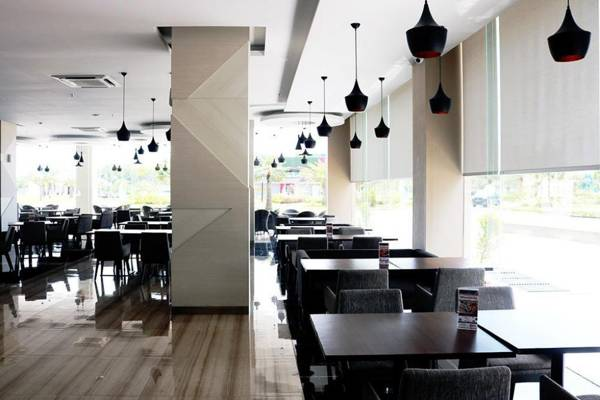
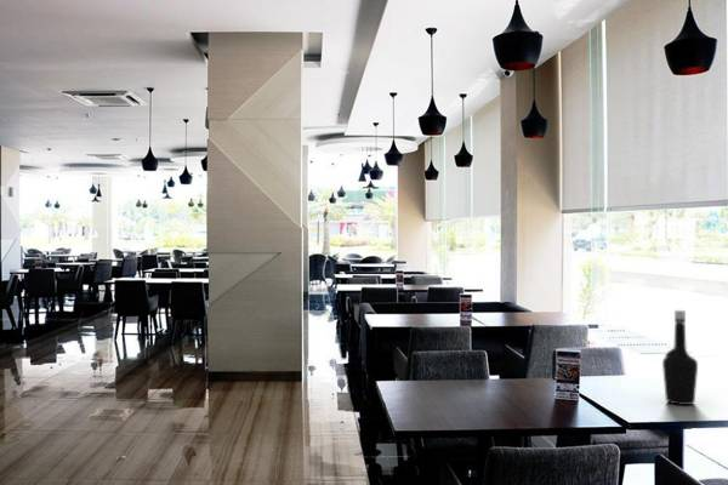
+ bottle [661,309,699,406]
